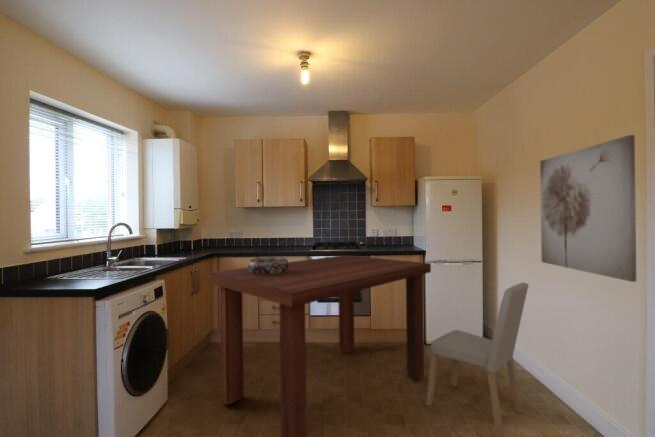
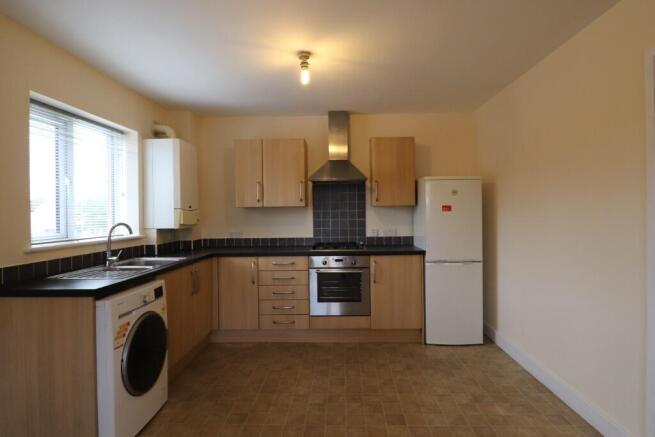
- wall art [539,134,637,283]
- dining table [208,254,432,437]
- decorative bowl [247,256,289,274]
- dining chair [425,282,530,437]
